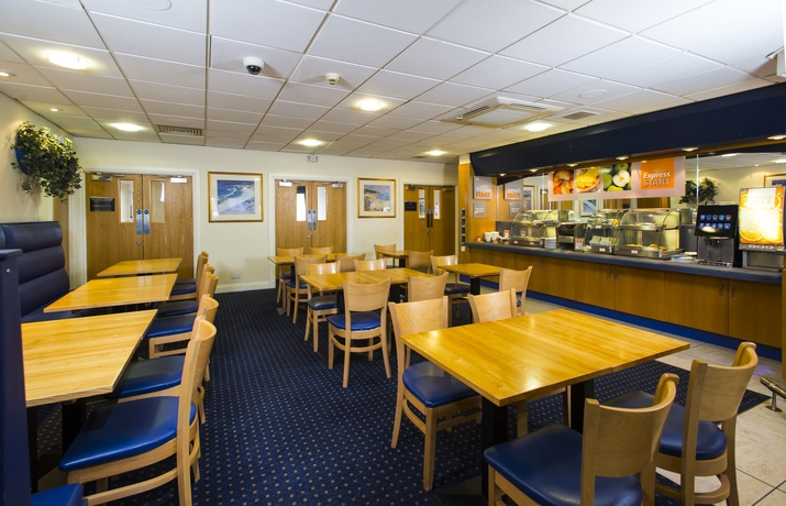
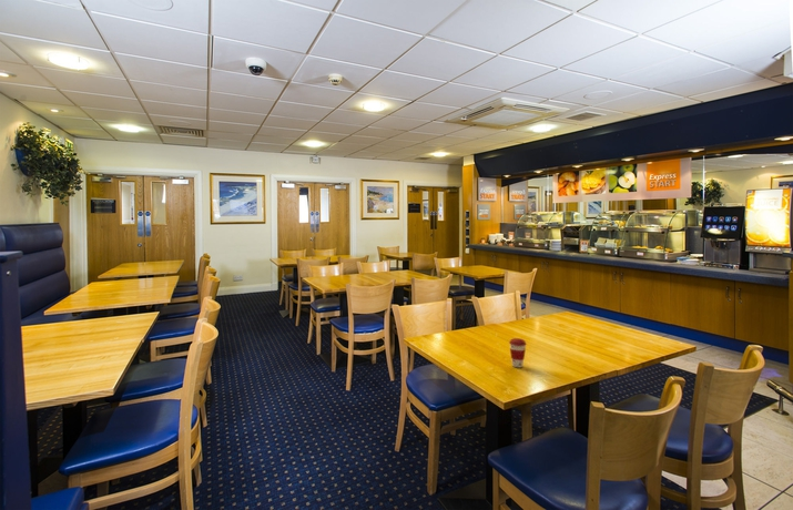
+ coffee cup [508,337,528,368]
